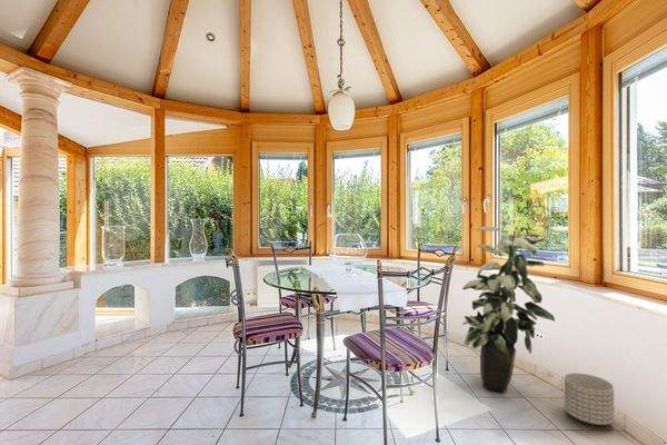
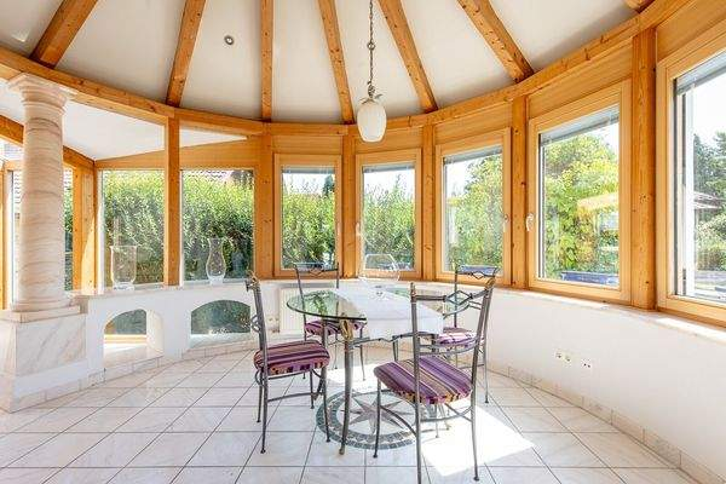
- indoor plant [461,225,556,394]
- planter [564,372,615,426]
